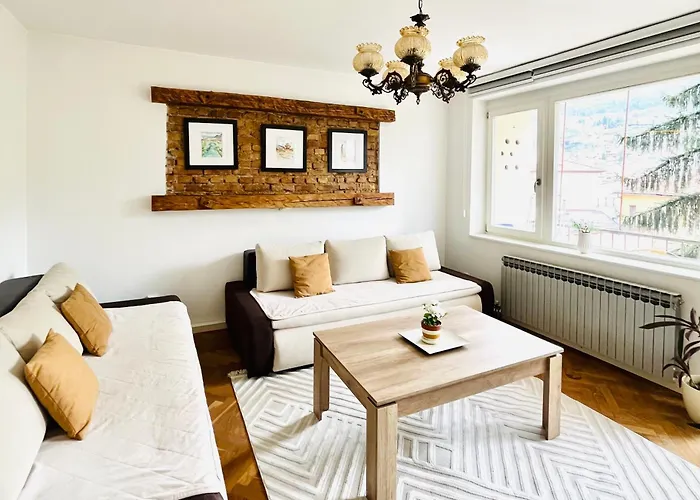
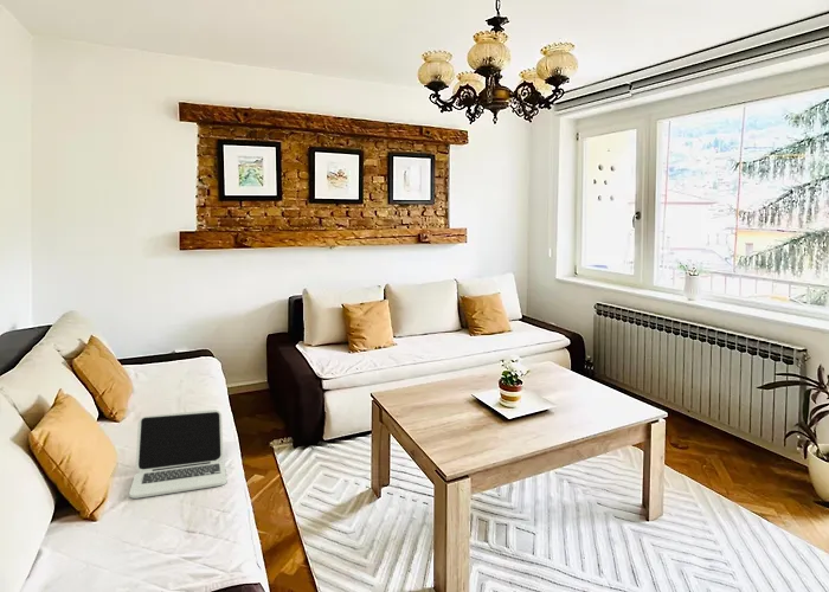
+ laptop [128,408,227,500]
